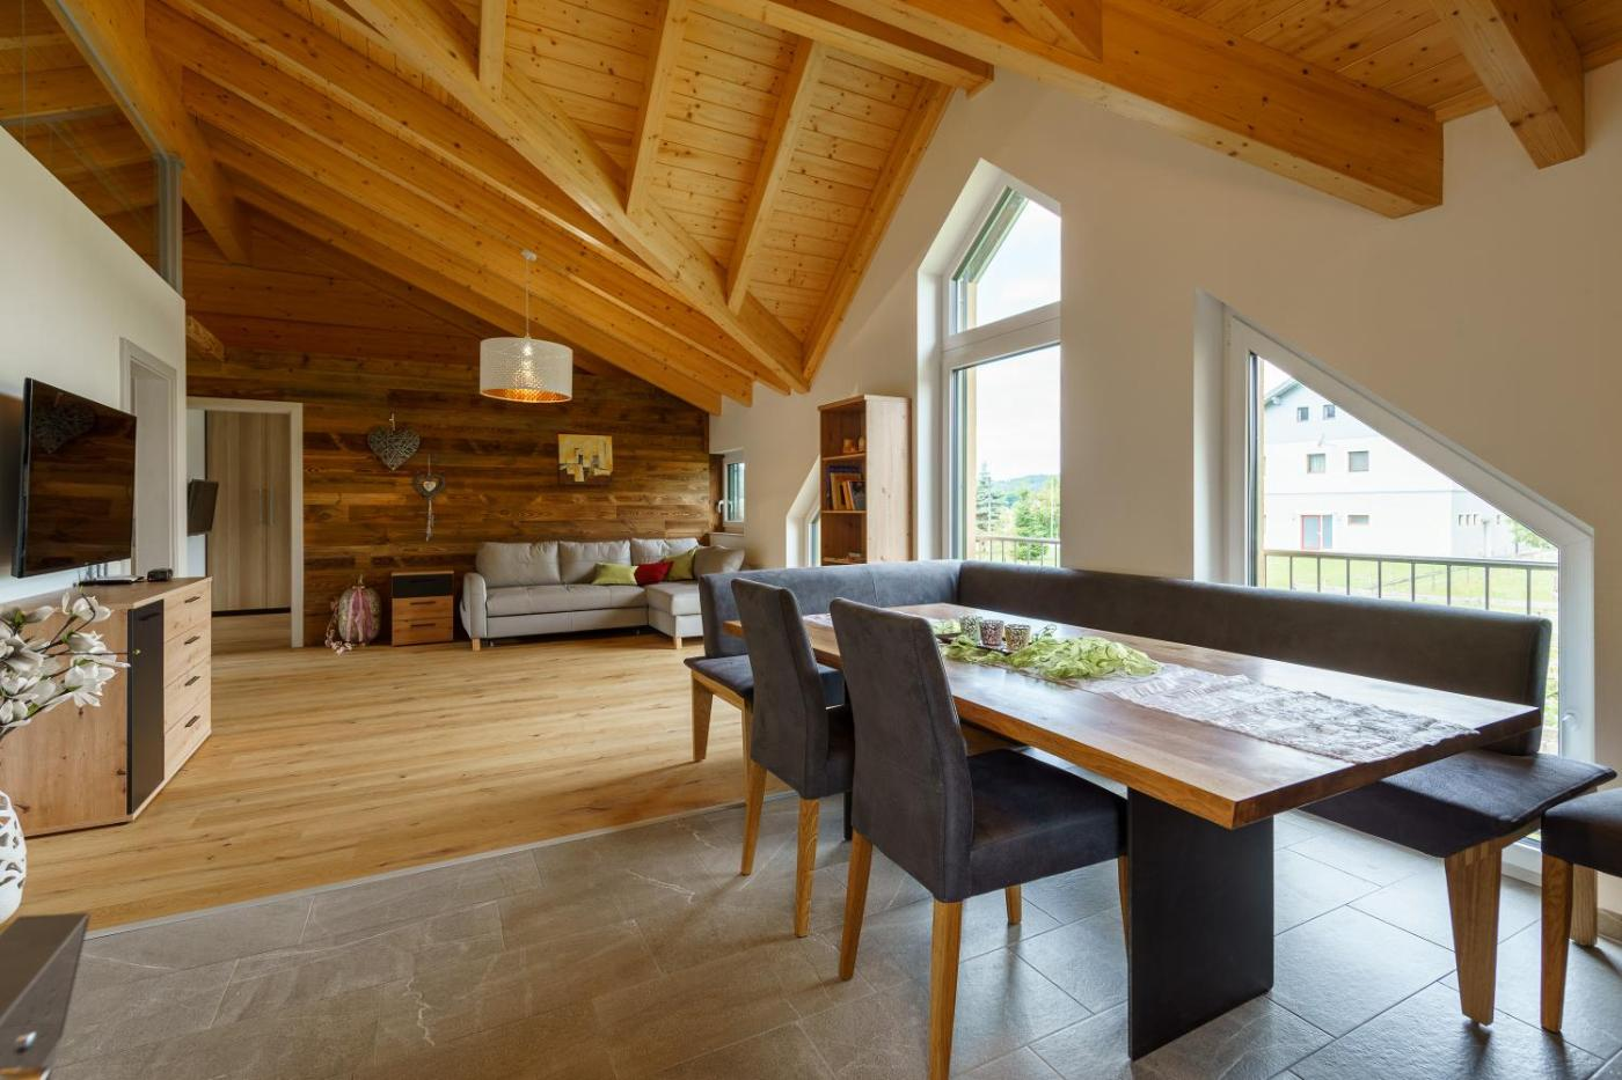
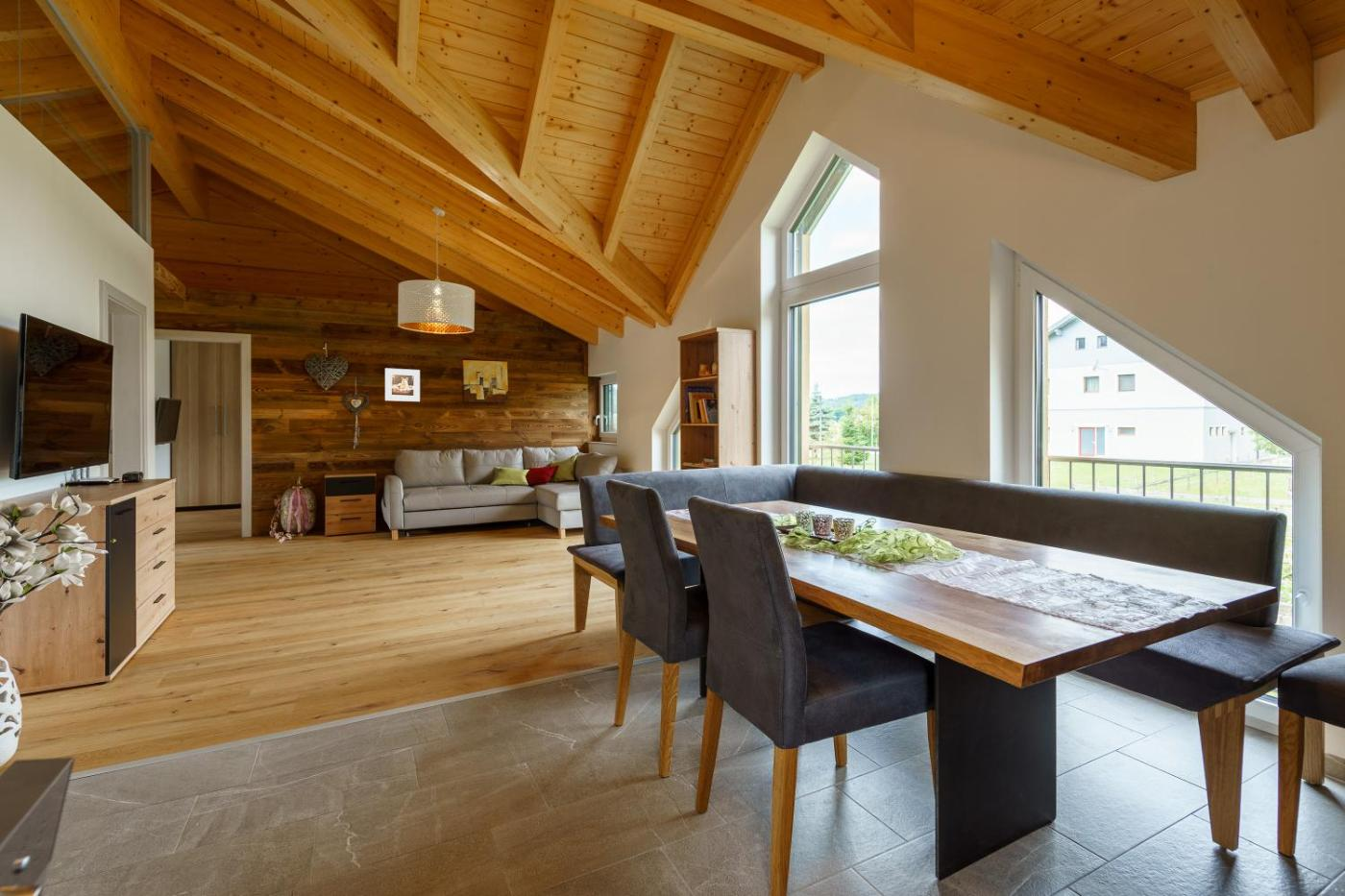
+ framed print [384,367,421,402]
